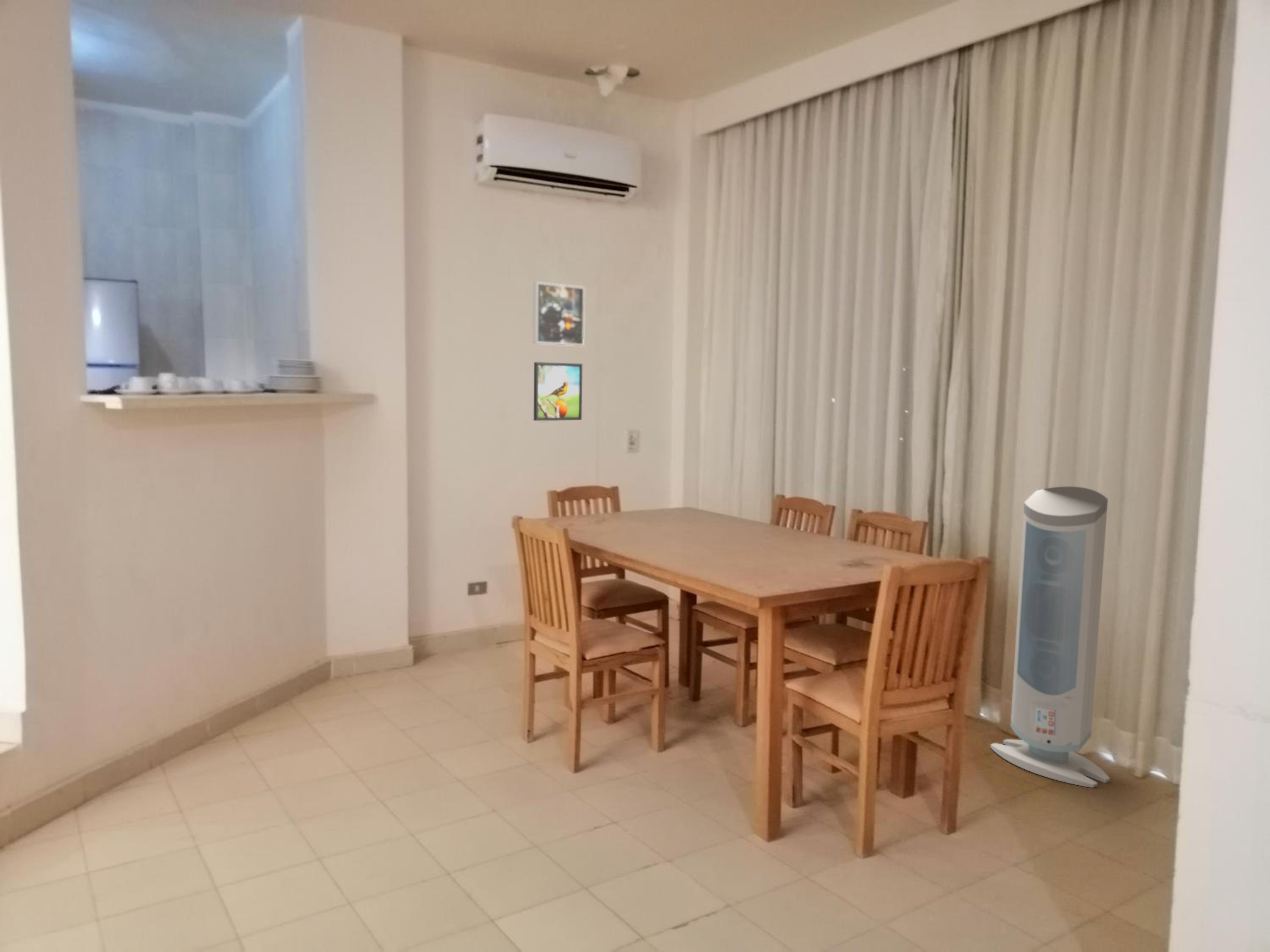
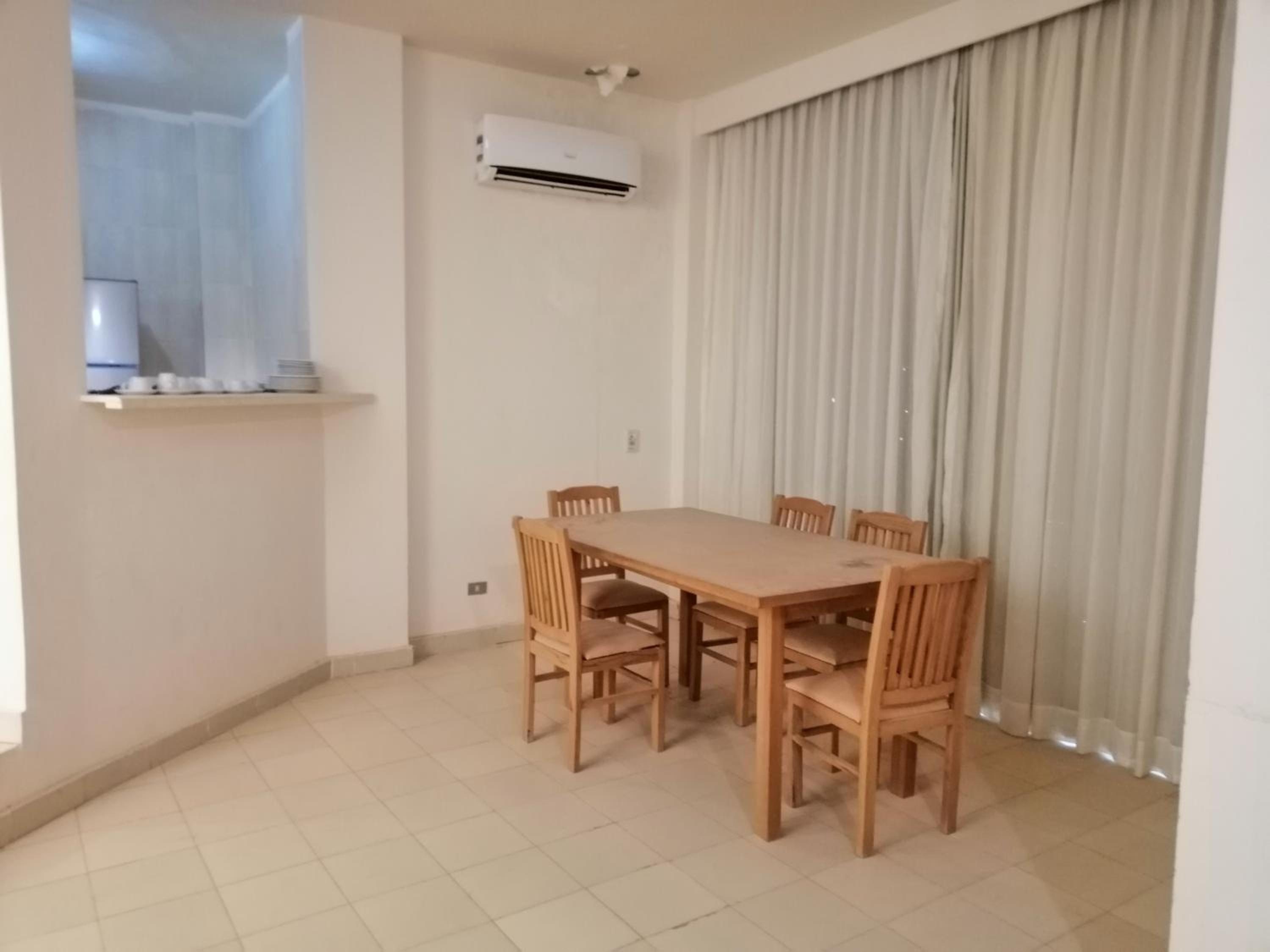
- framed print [533,362,583,421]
- air purifier [990,486,1110,788]
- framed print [533,282,585,346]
